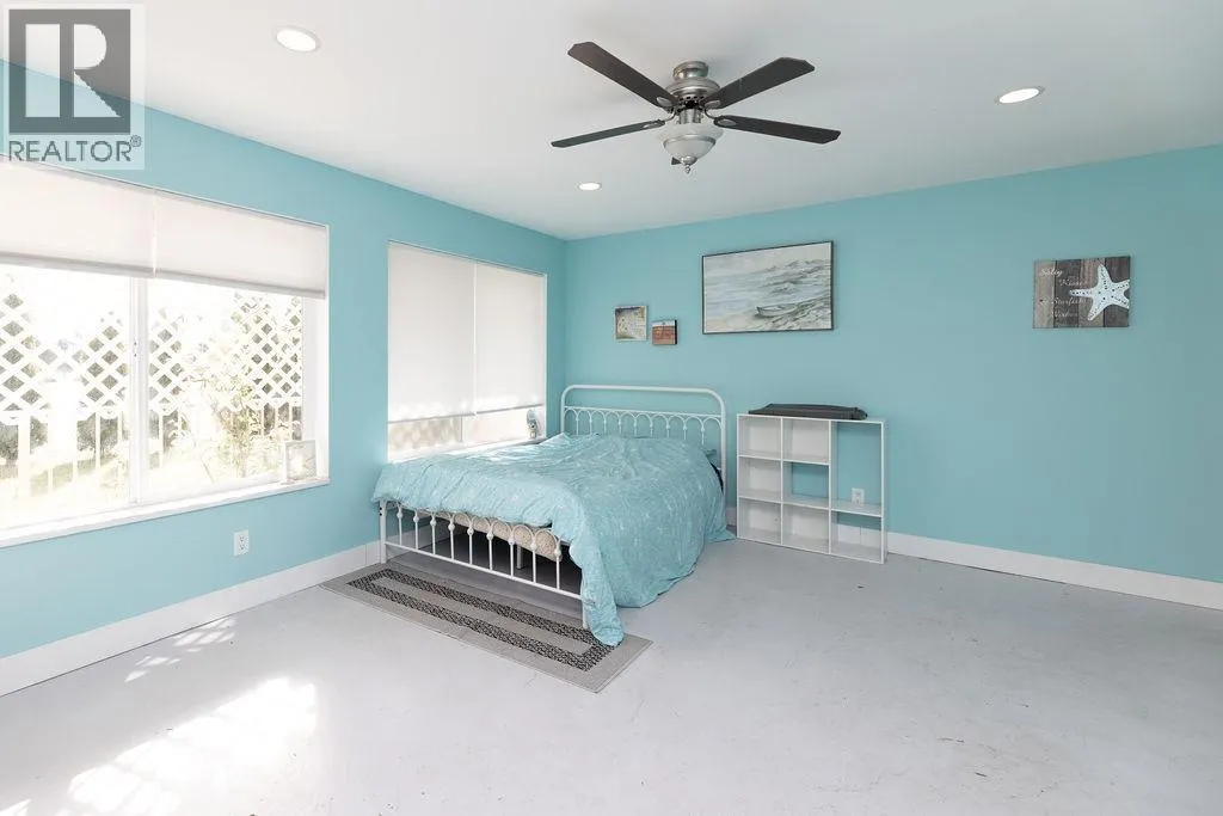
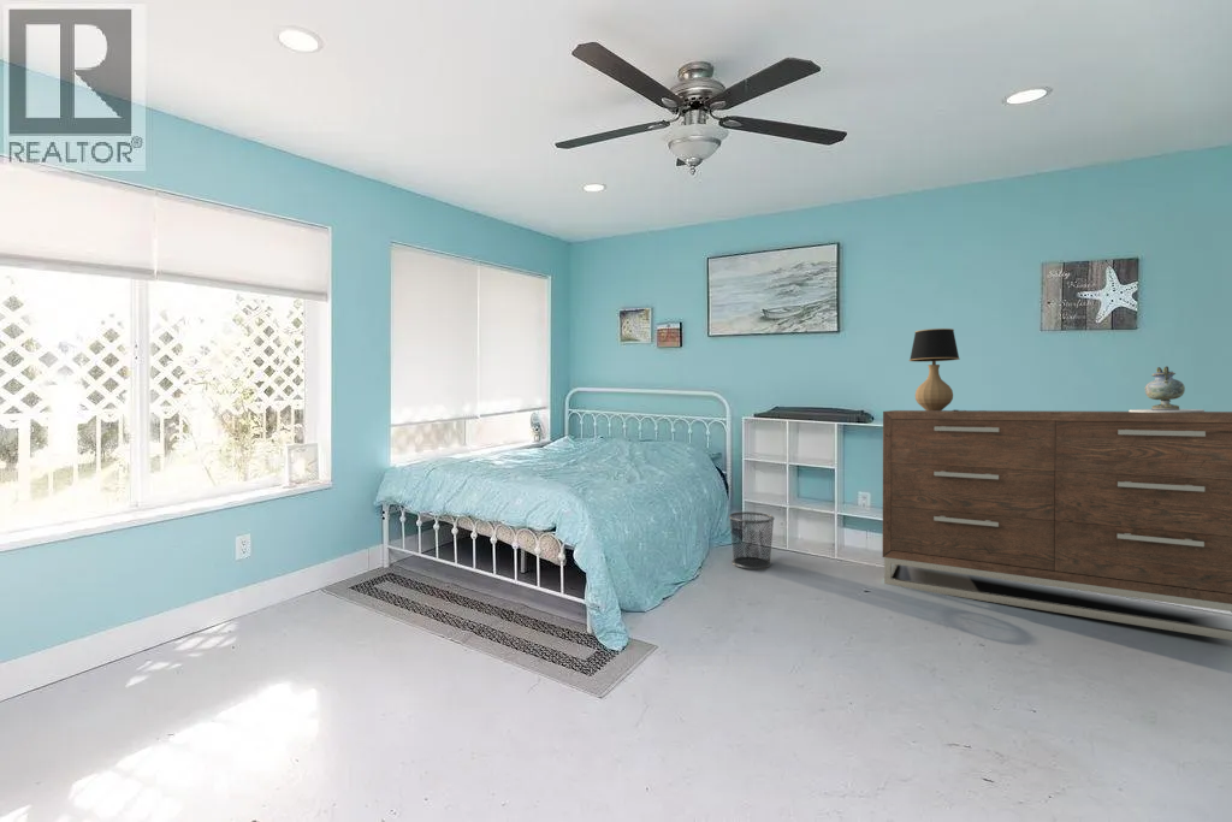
+ decorative vase [1127,366,1206,413]
+ table lamp [908,327,978,412]
+ dresser [882,409,1232,641]
+ waste bin [728,510,776,570]
